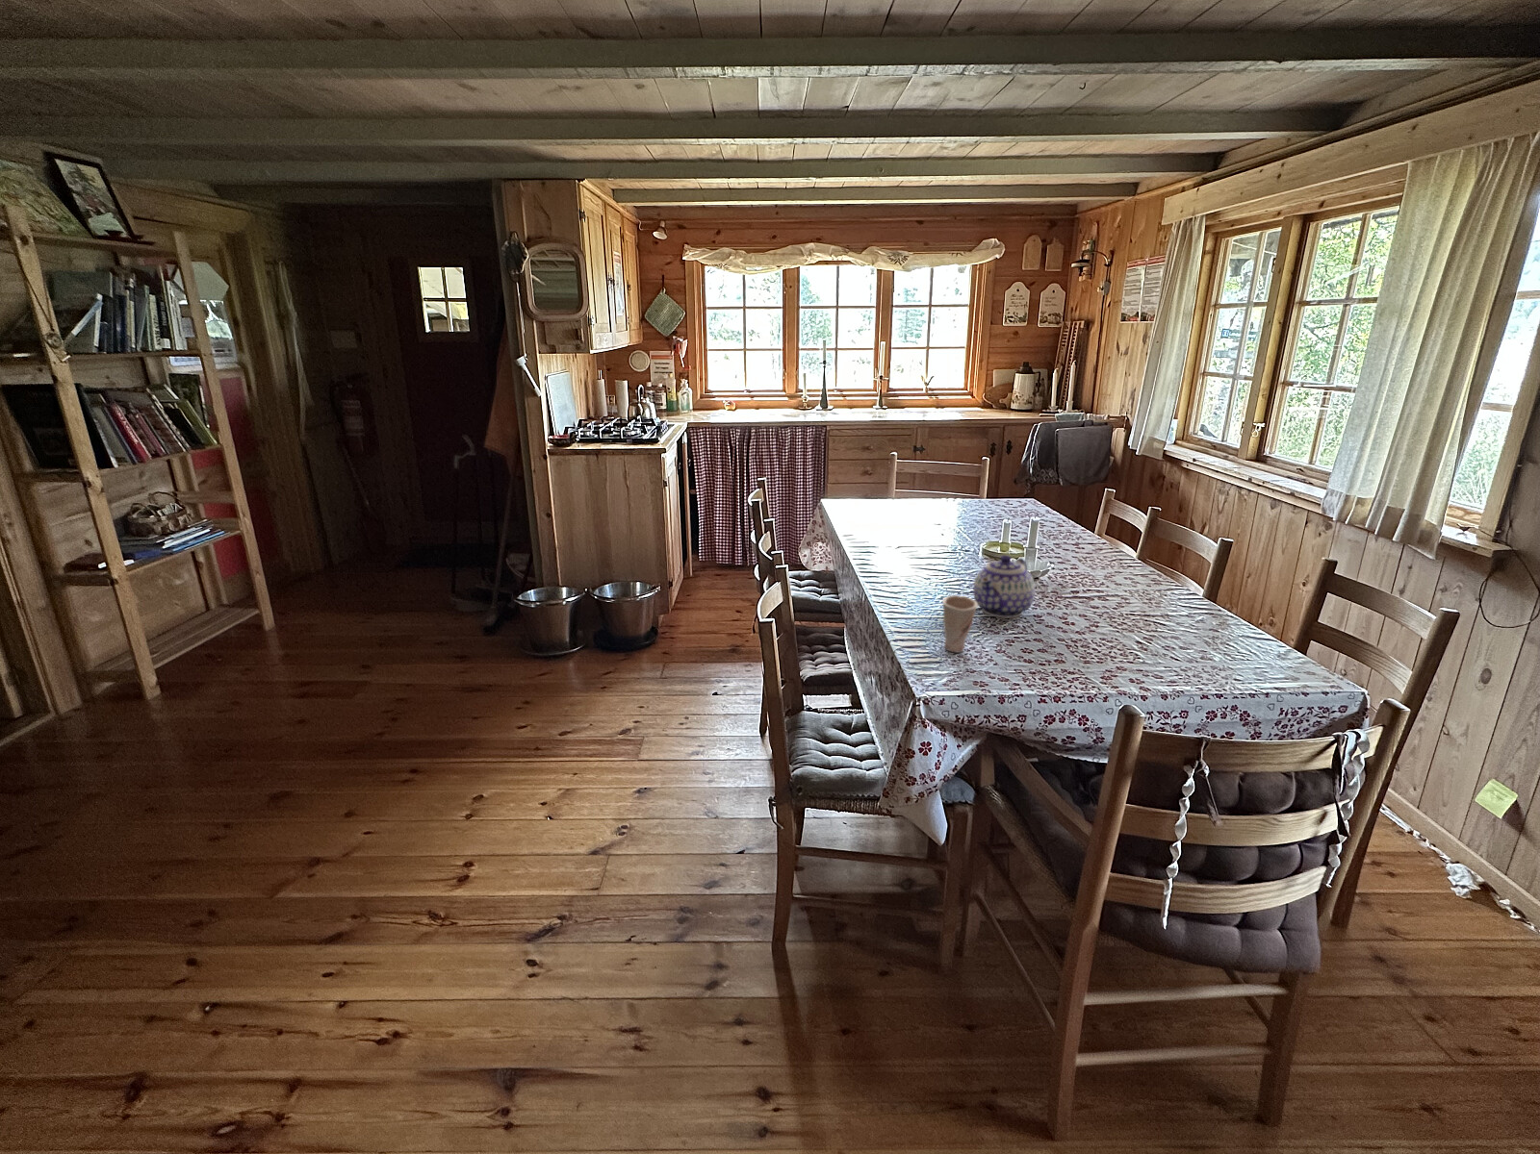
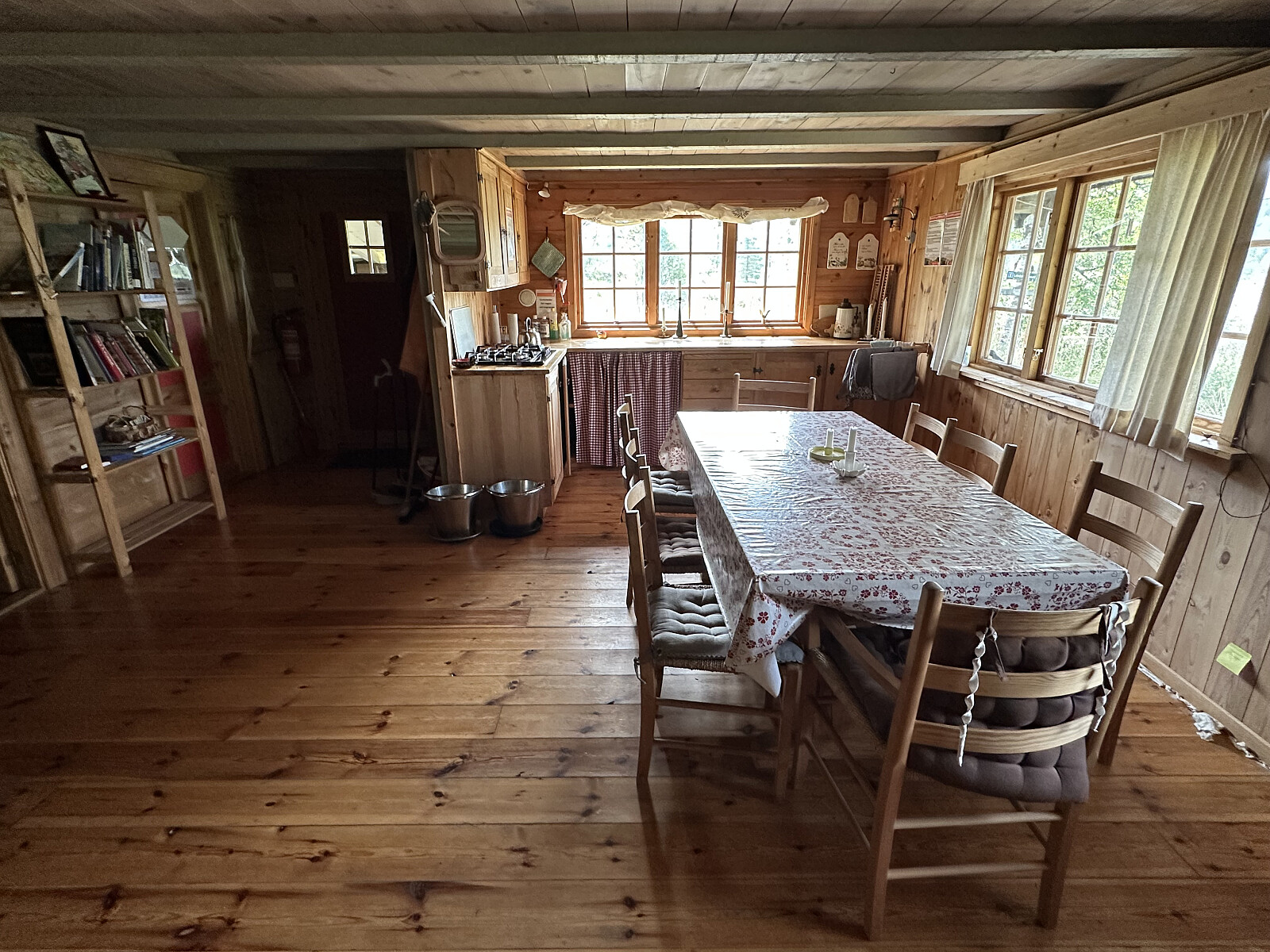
- cup [941,594,979,653]
- teapot [973,554,1036,618]
